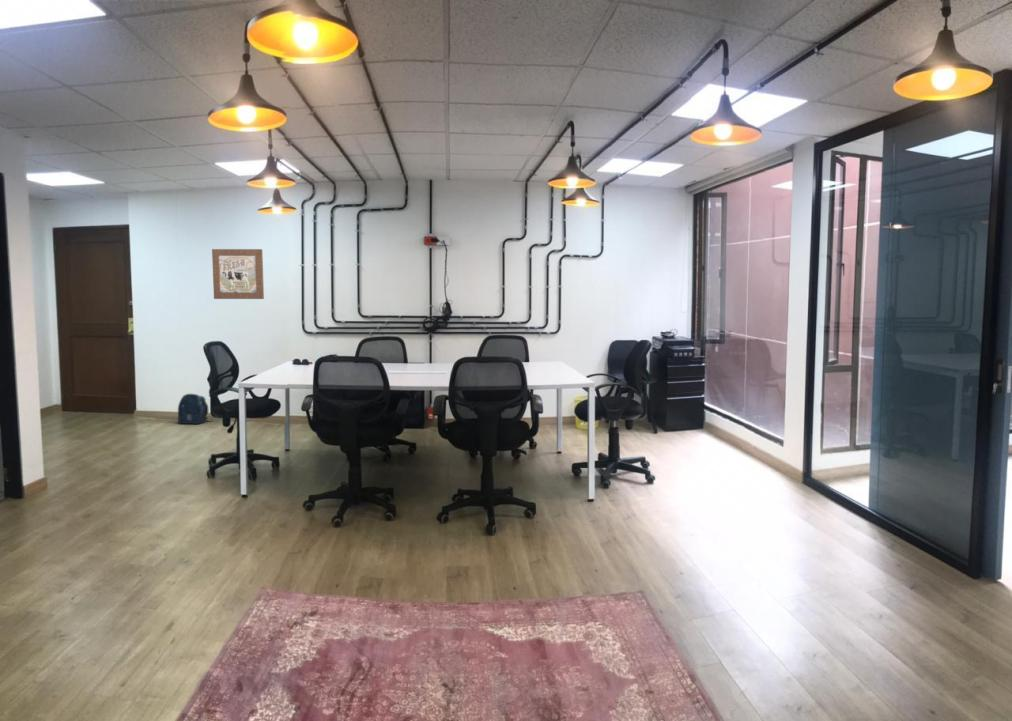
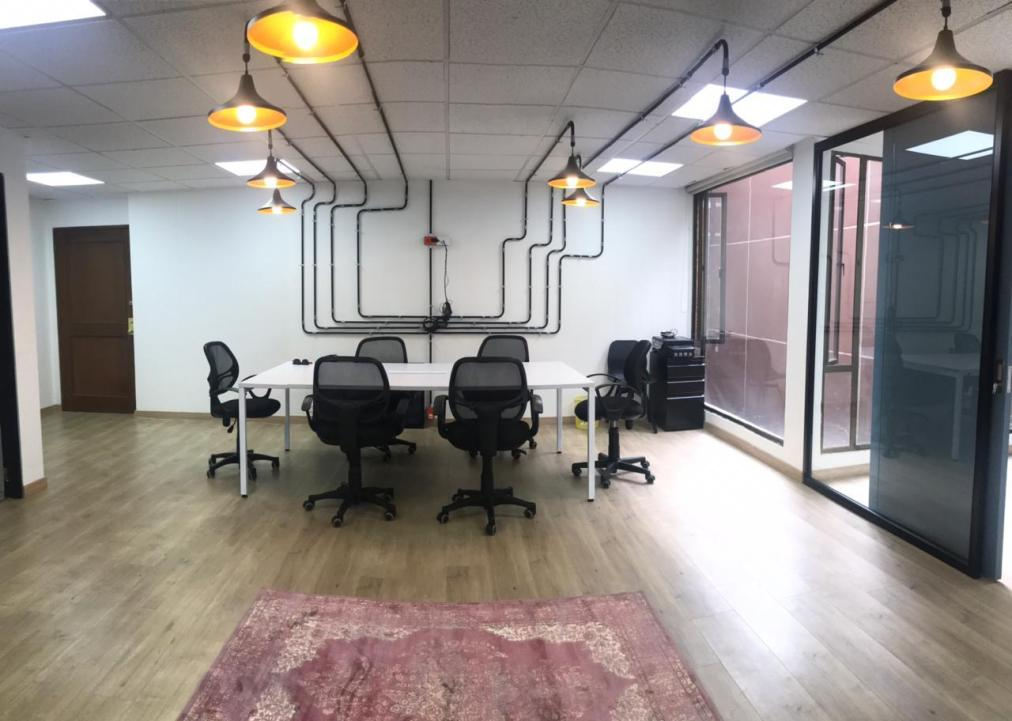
- backpack [177,393,214,425]
- wall art [211,248,265,300]
